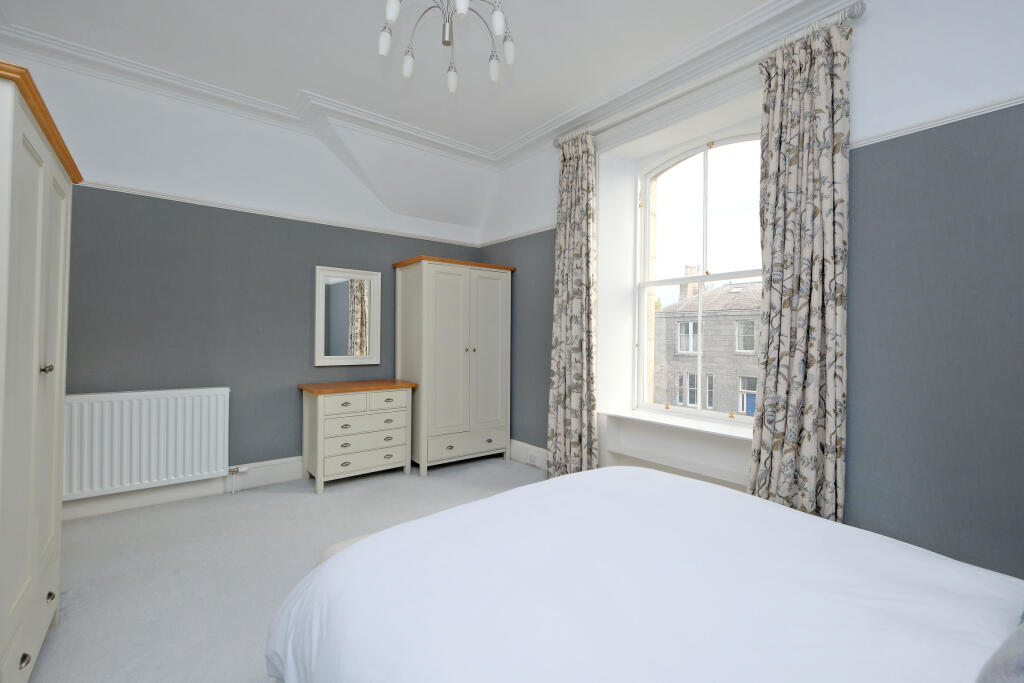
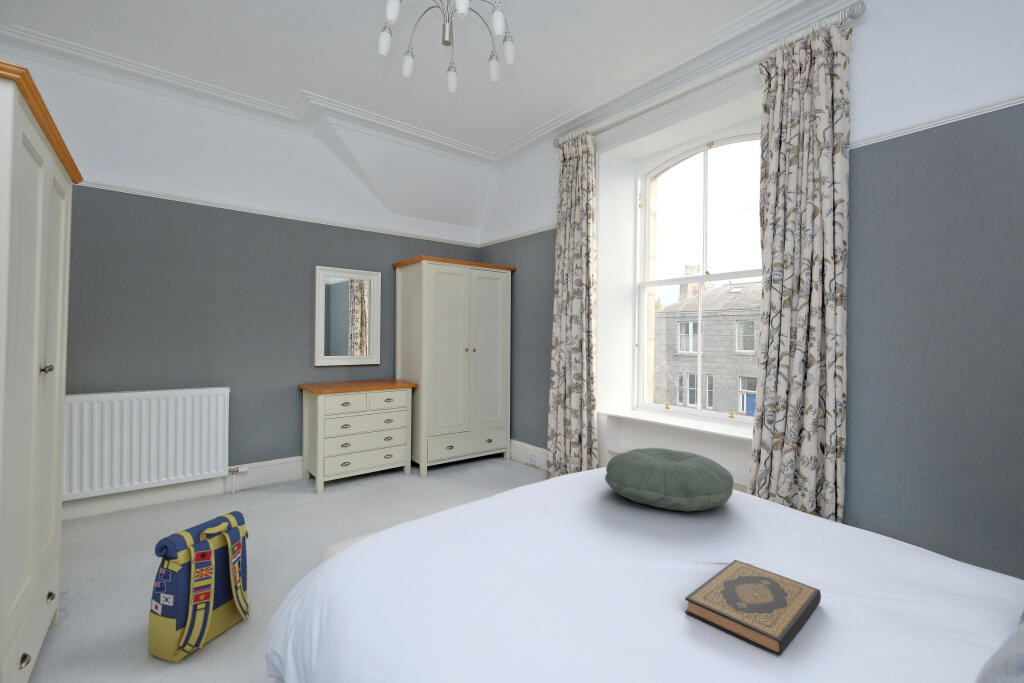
+ hardback book [684,559,822,657]
+ backpack [147,510,250,664]
+ pillow [604,447,735,512]
